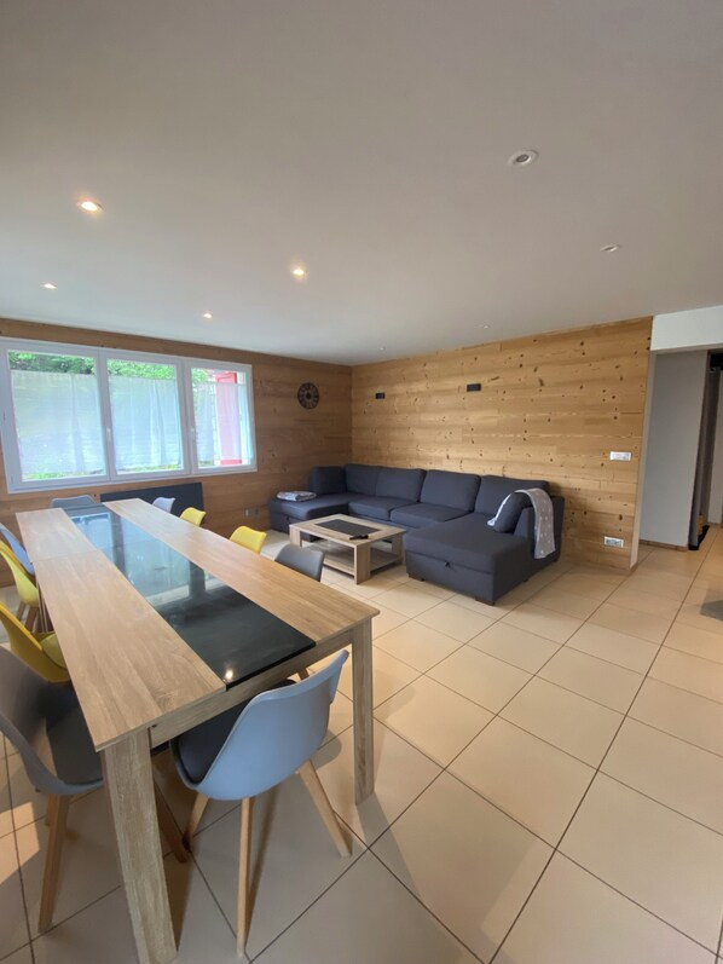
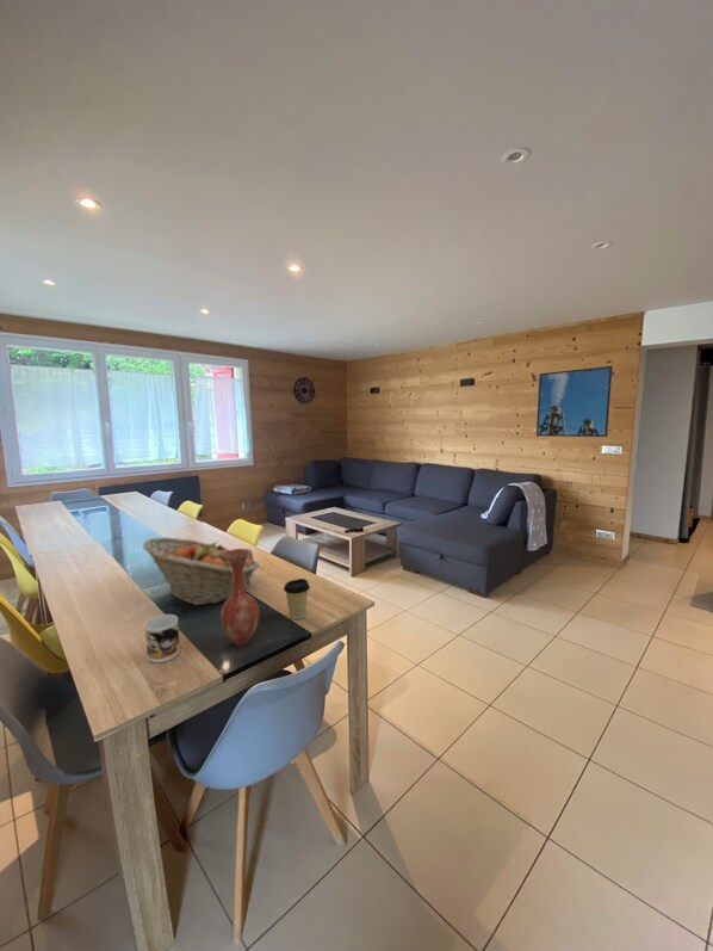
+ mug [144,613,181,663]
+ coffee cup [283,578,311,620]
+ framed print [535,365,614,438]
+ vase [219,548,260,648]
+ fruit basket [142,536,261,606]
